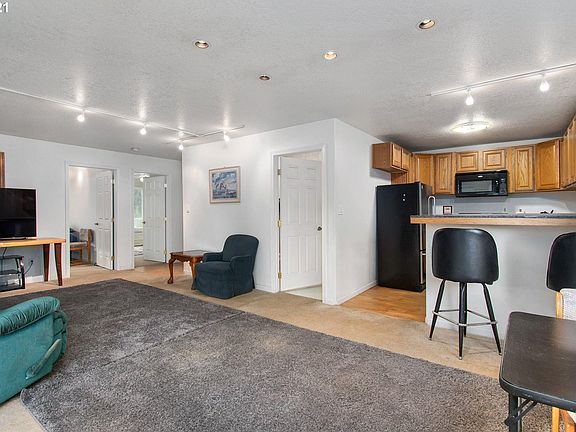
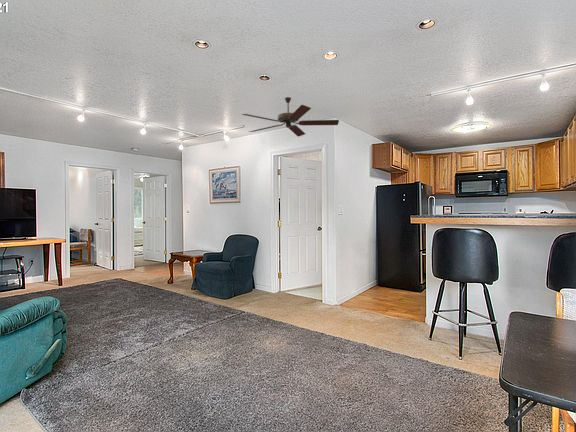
+ ceiling fan [241,96,340,138]
